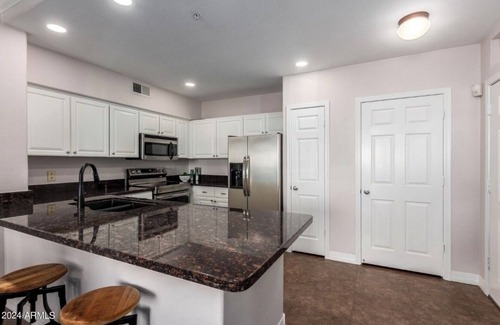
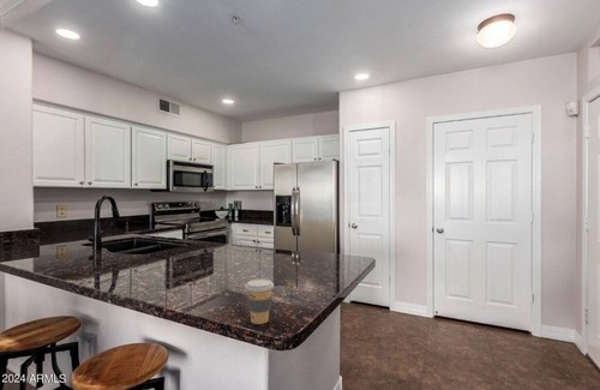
+ coffee cup [245,278,275,325]
